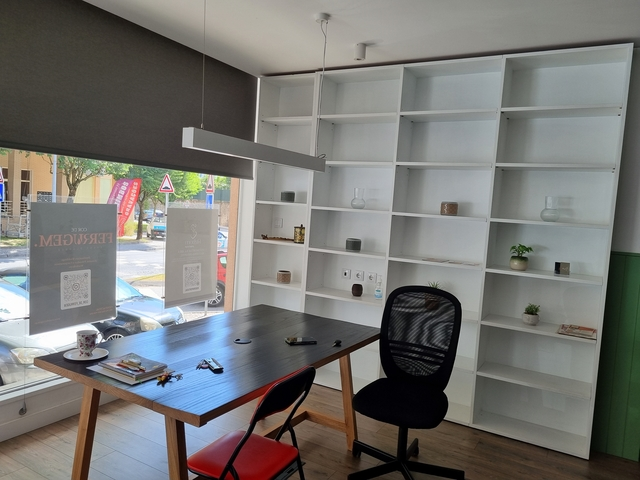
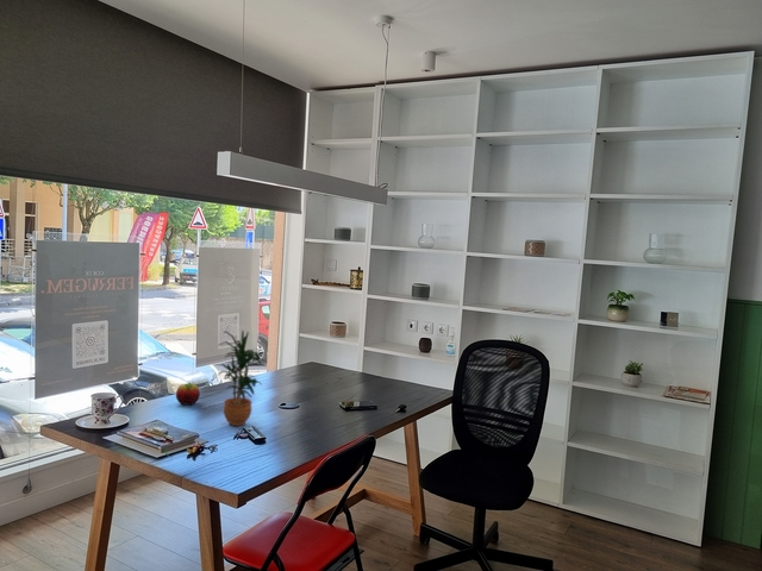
+ fruit [175,382,201,407]
+ potted plant [216,330,268,427]
